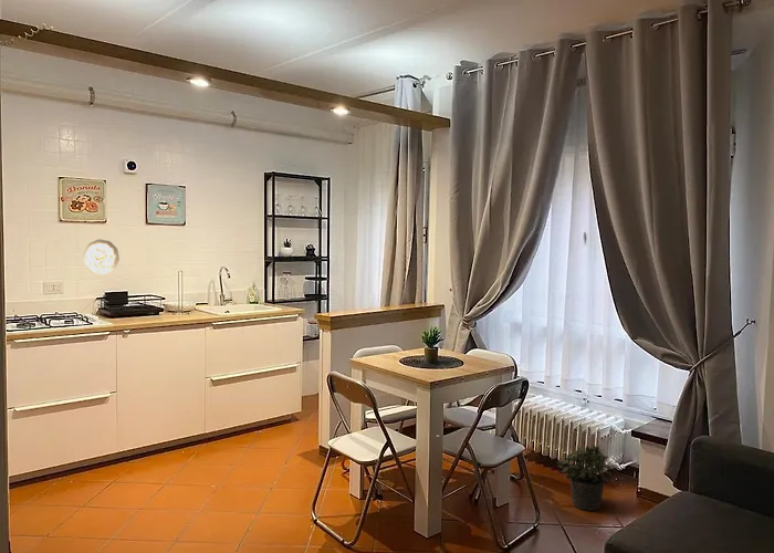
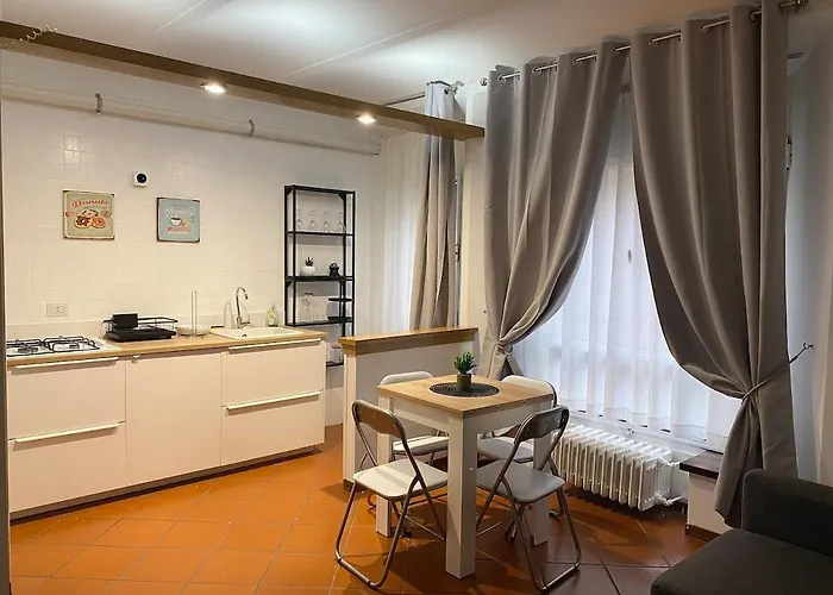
- decorative plate [82,238,121,275]
- potted plant [555,444,614,512]
